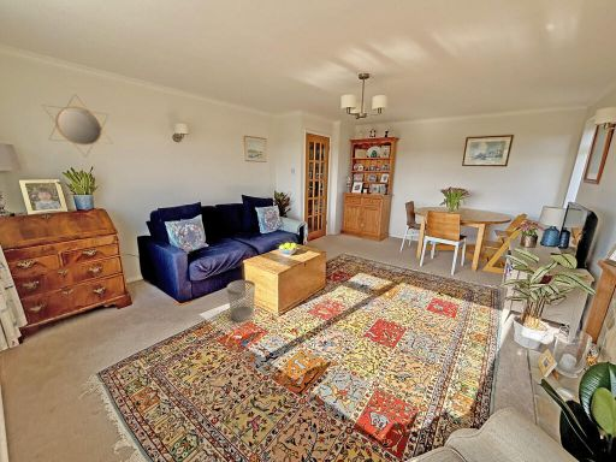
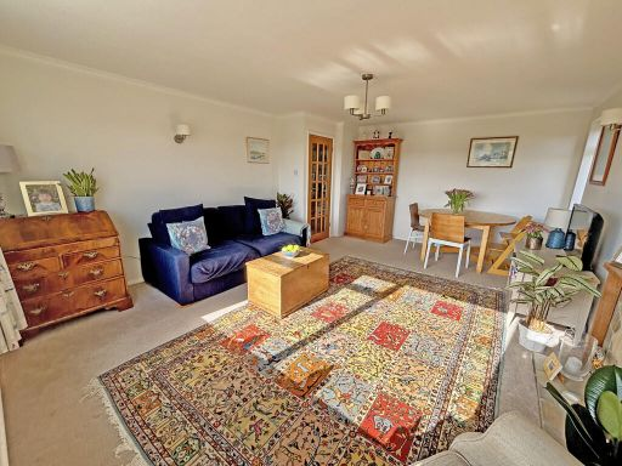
- home mirror [41,93,113,159]
- wastebasket [226,279,256,322]
